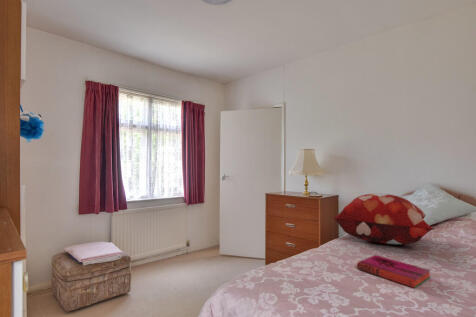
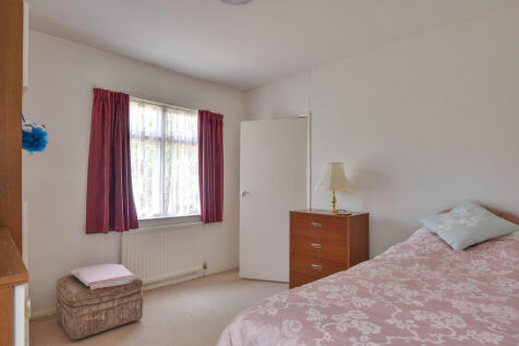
- decorative pillow [333,193,435,245]
- hardback book [356,254,432,289]
